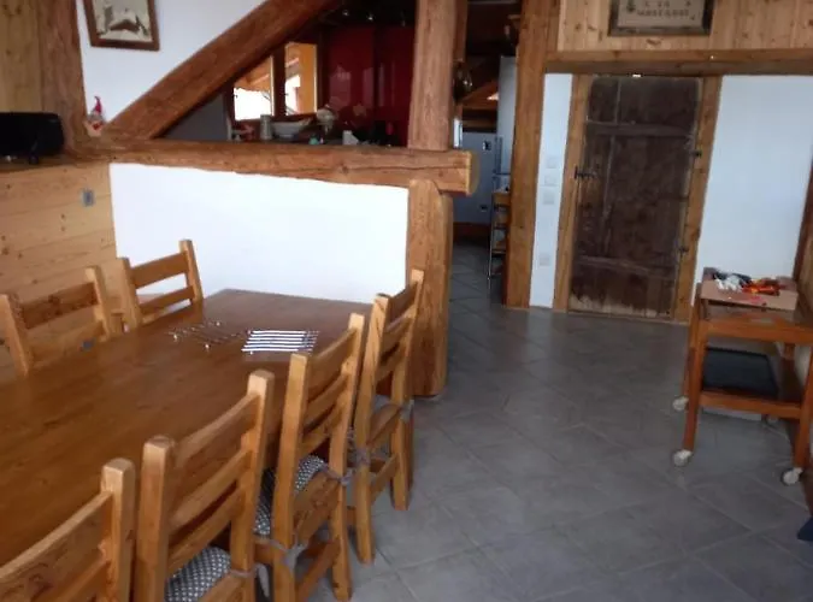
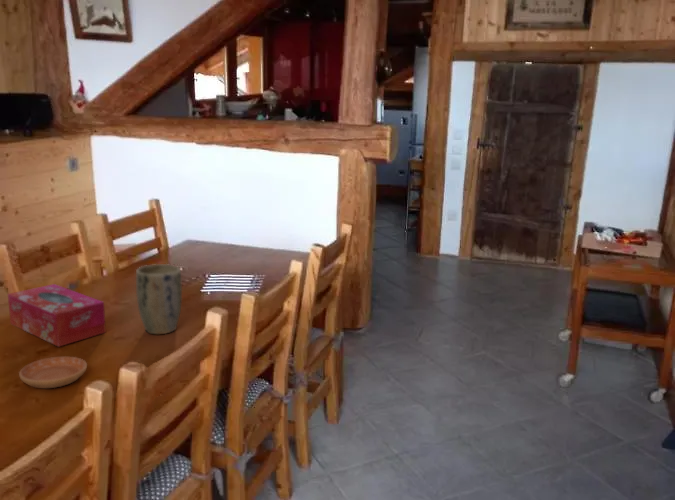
+ tissue box [7,283,107,348]
+ saucer [18,355,88,389]
+ plant pot [135,263,183,335]
